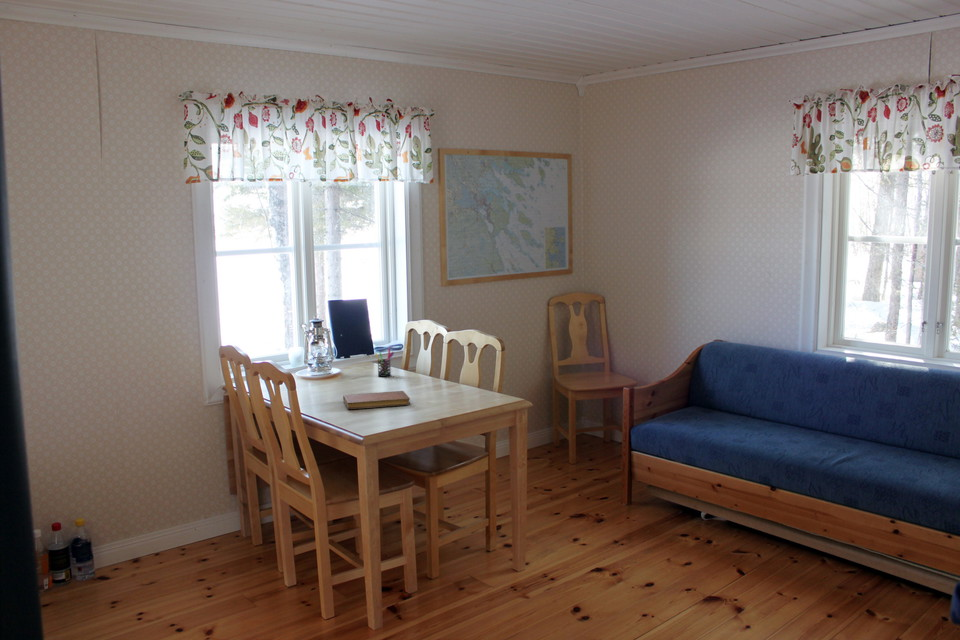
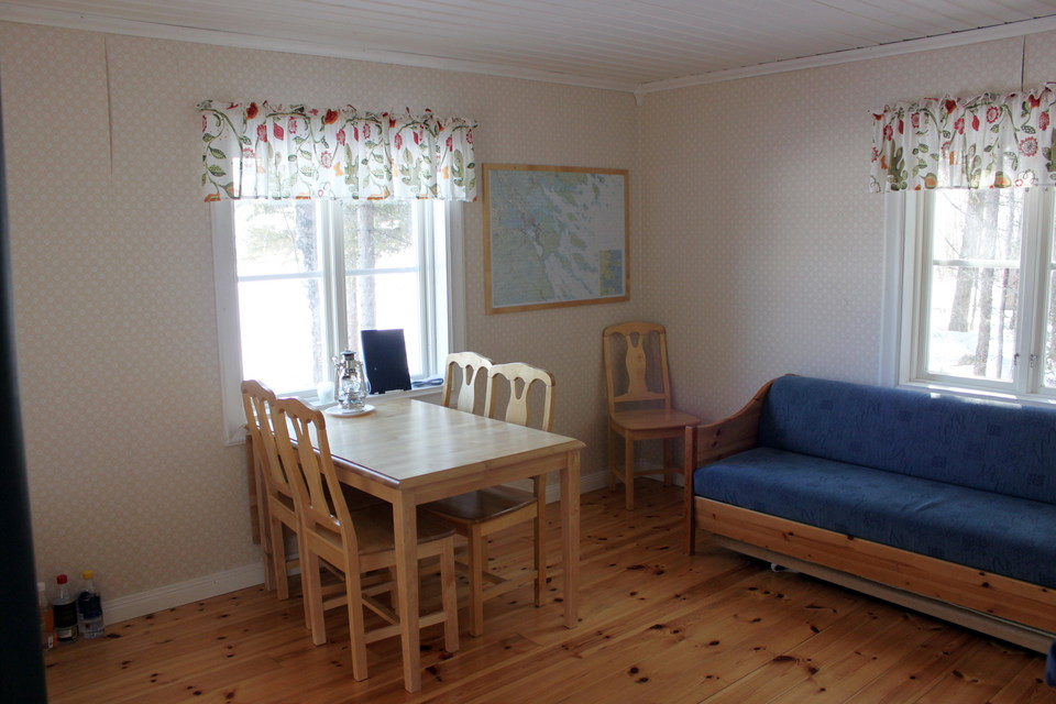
- notebook [342,390,411,410]
- pen holder [374,348,395,378]
